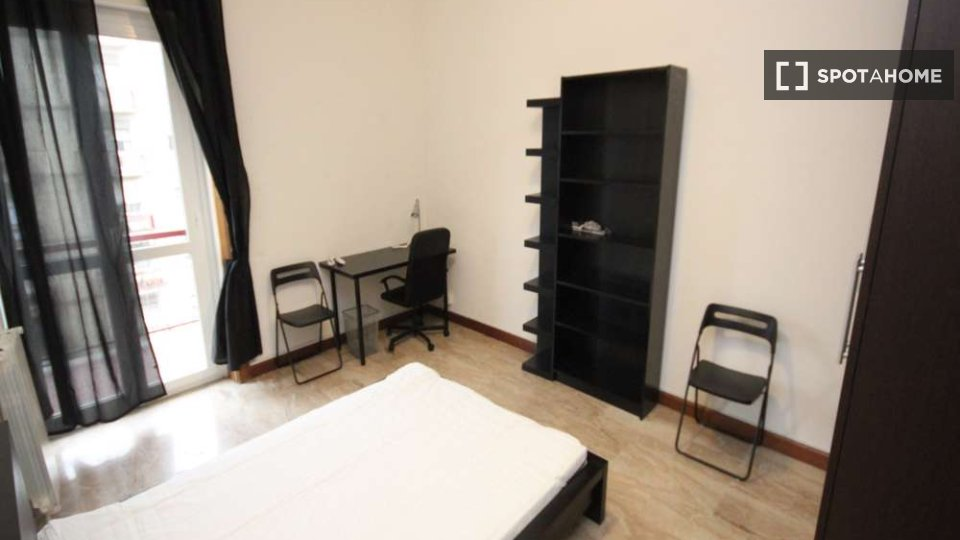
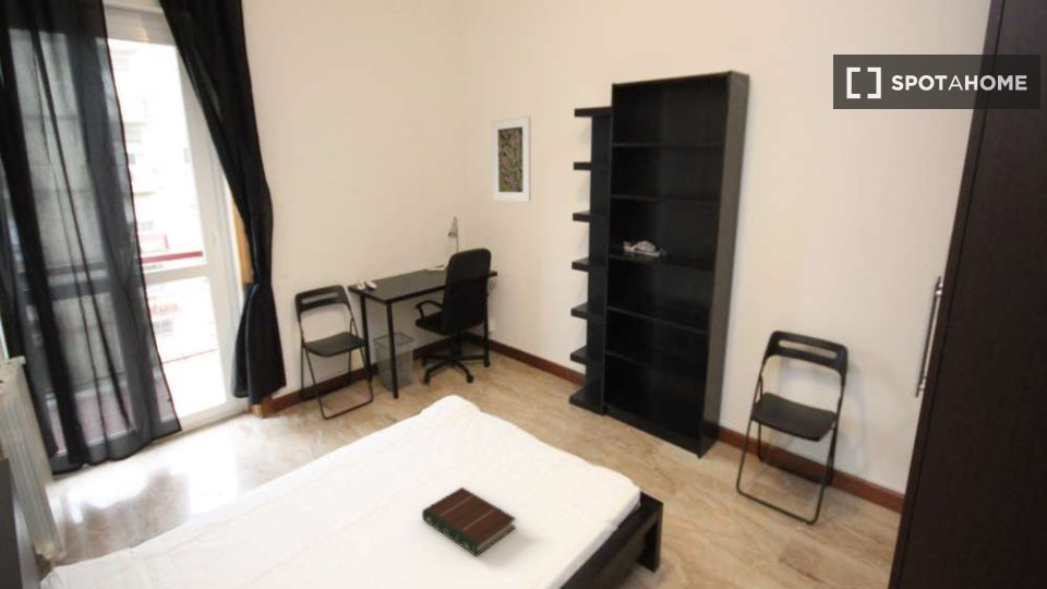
+ book [421,486,517,557]
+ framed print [491,115,532,203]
